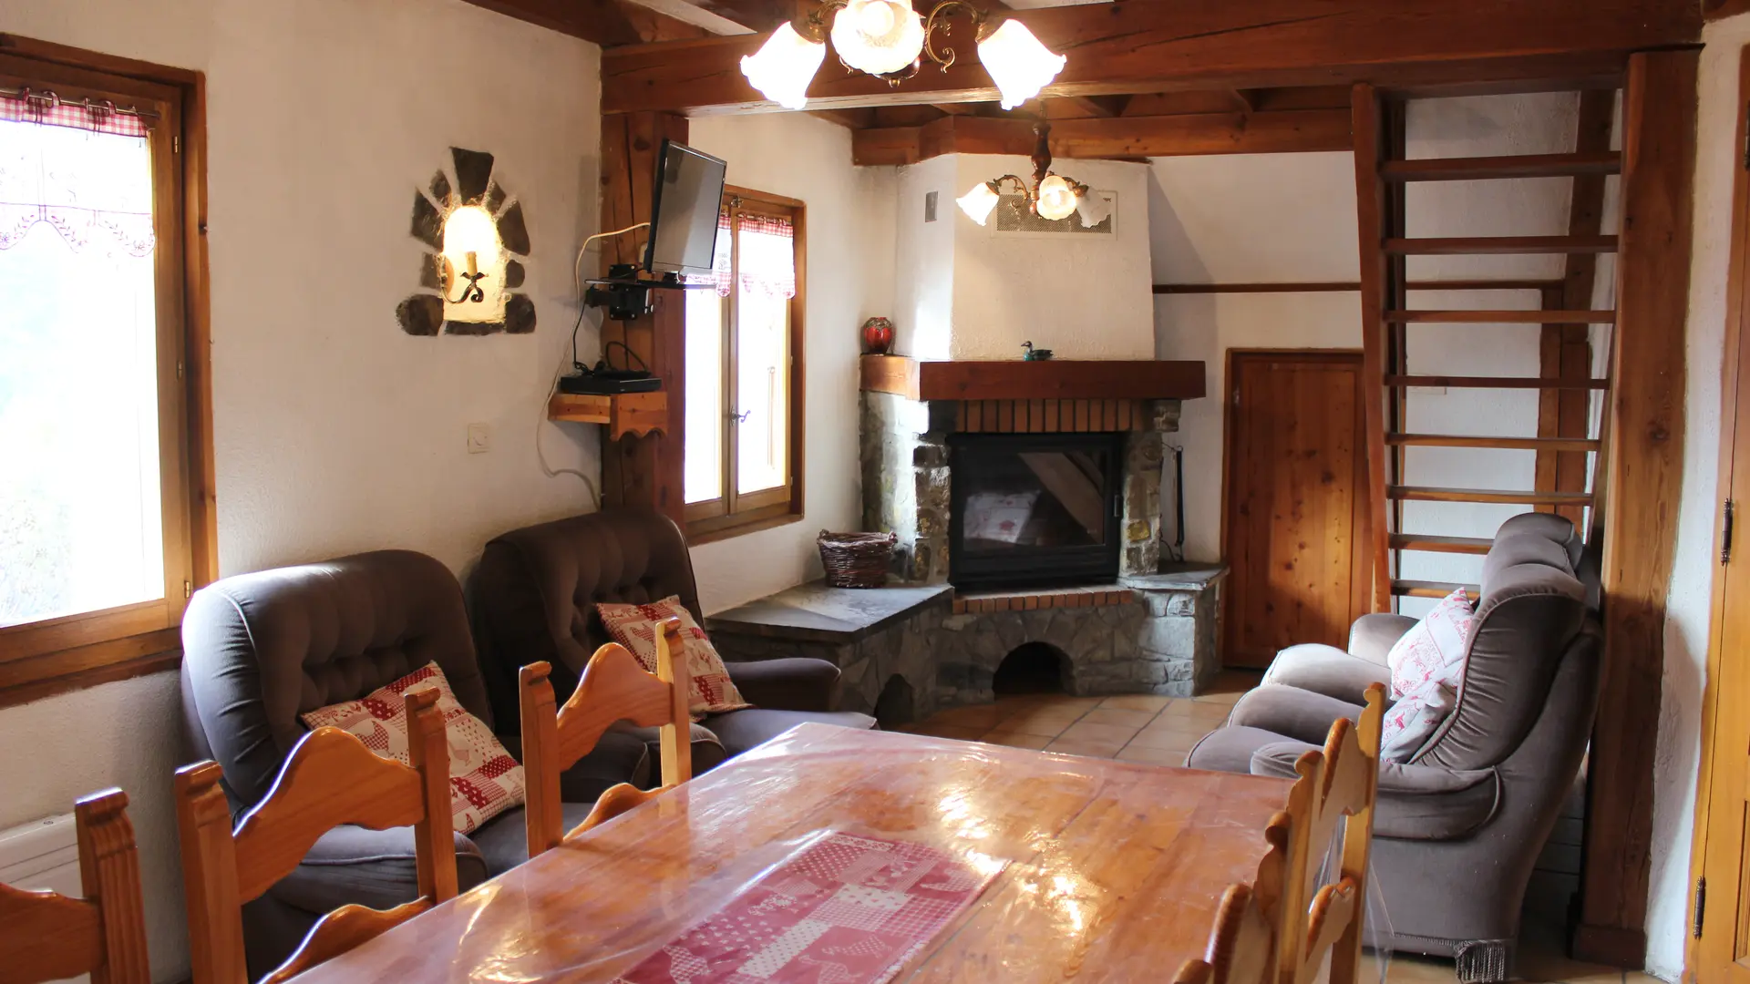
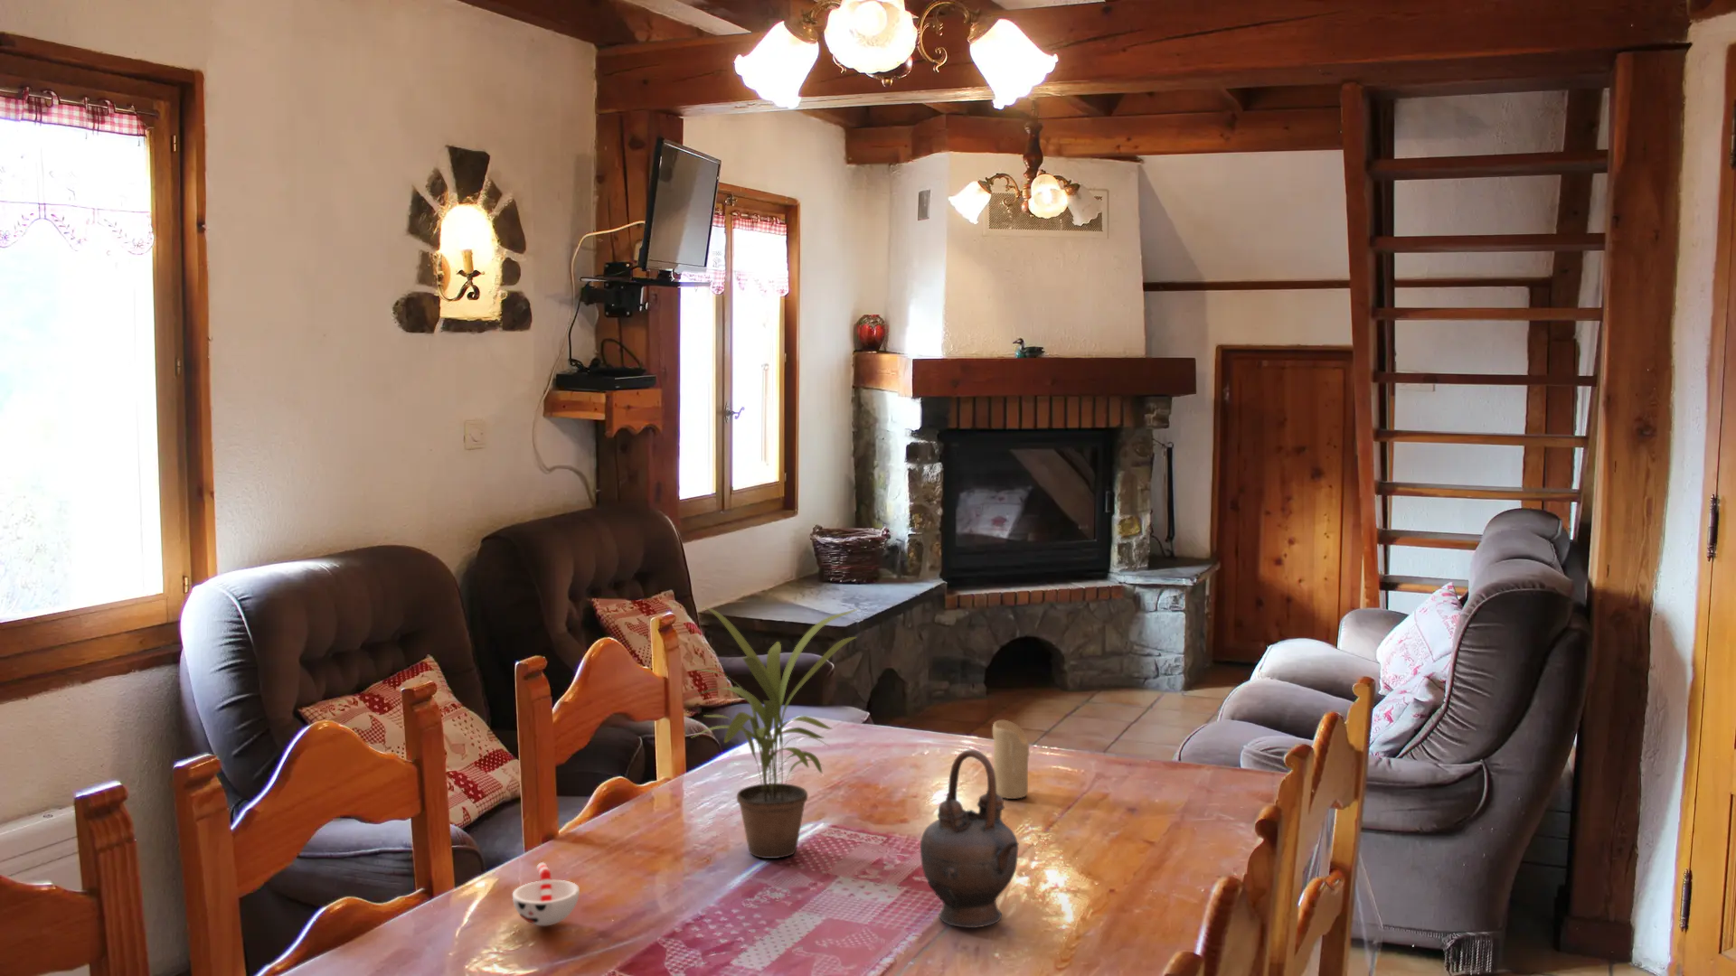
+ cup [512,862,581,926]
+ teapot [919,750,1019,930]
+ candle [992,720,1030,800]
+ potted plant [690,604,860,859]
